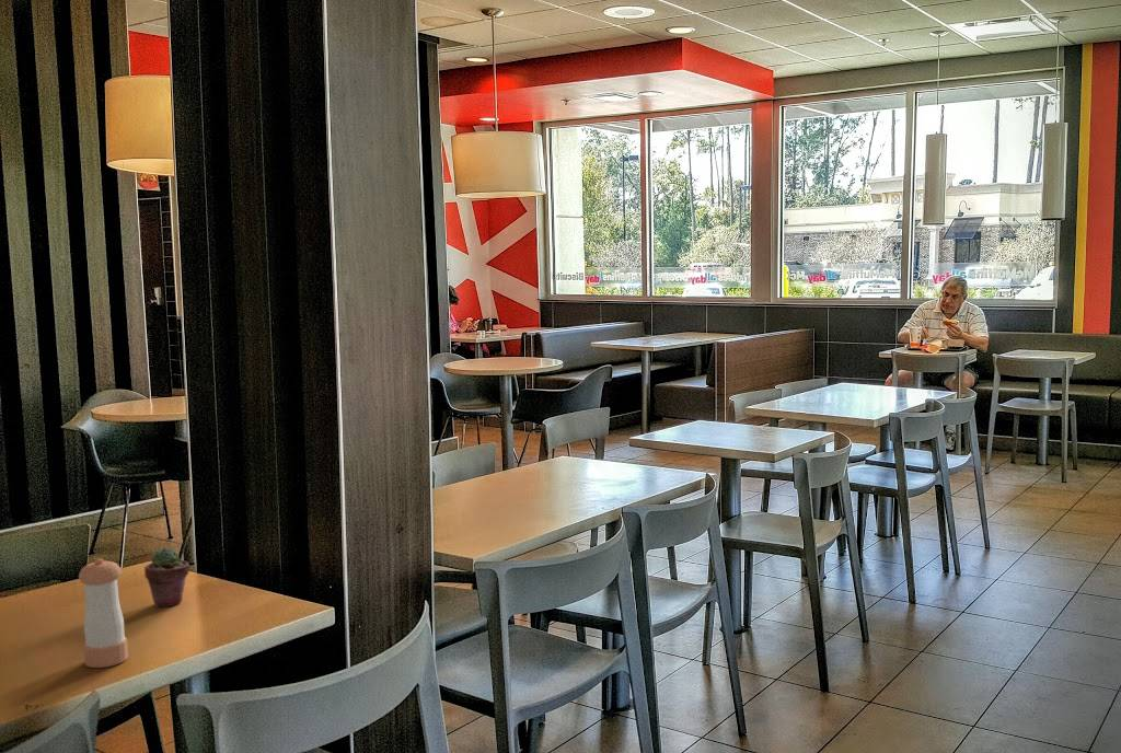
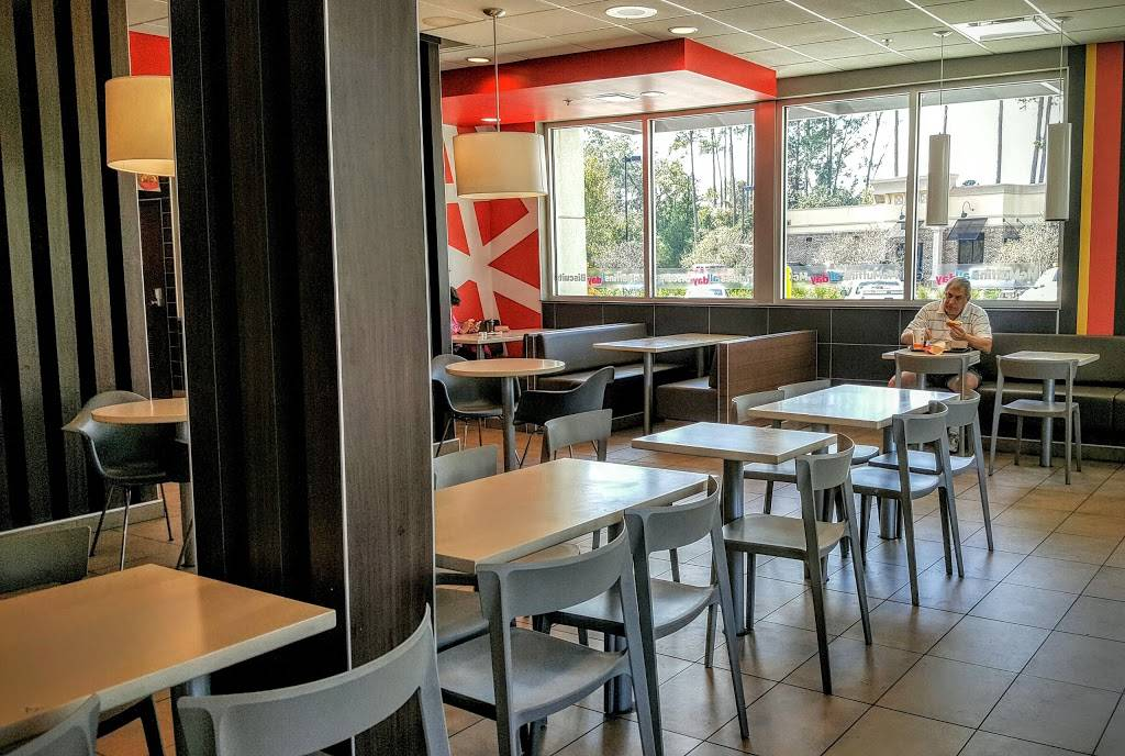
- potted succulent [143,547,190,609]
- pepper shaker [78,557,129,669]
